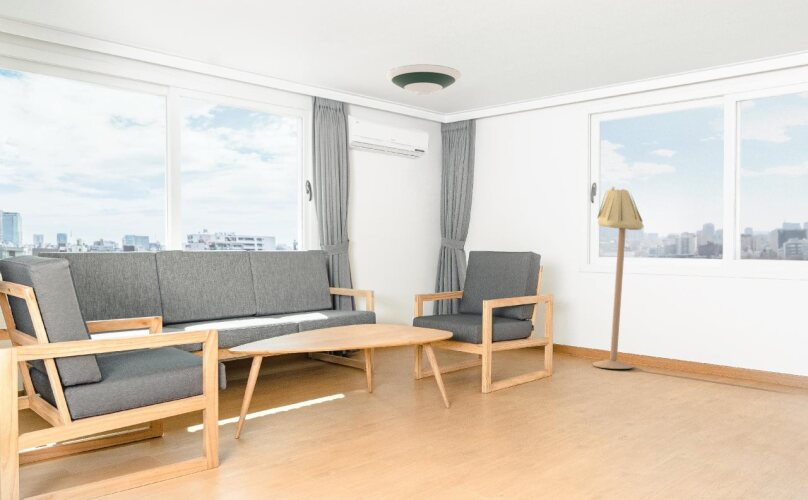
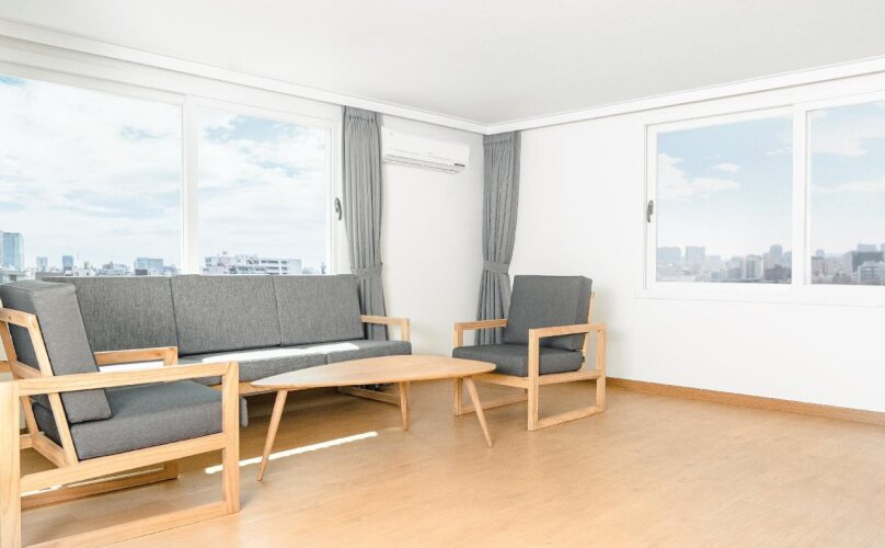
- floor lamp [592,186,645,370]
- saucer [385,63,462,96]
